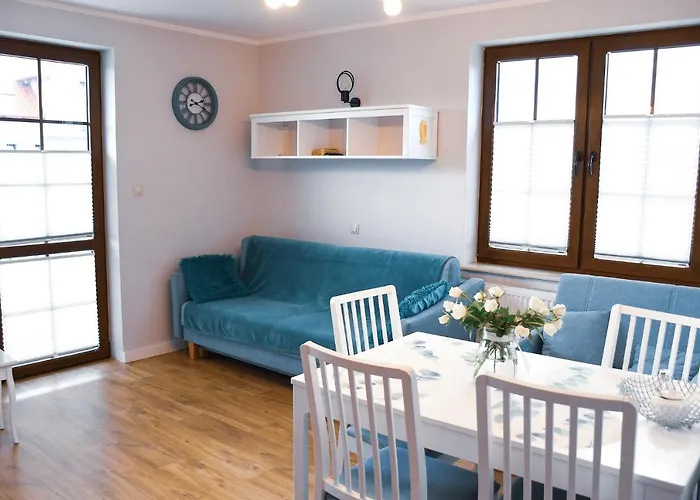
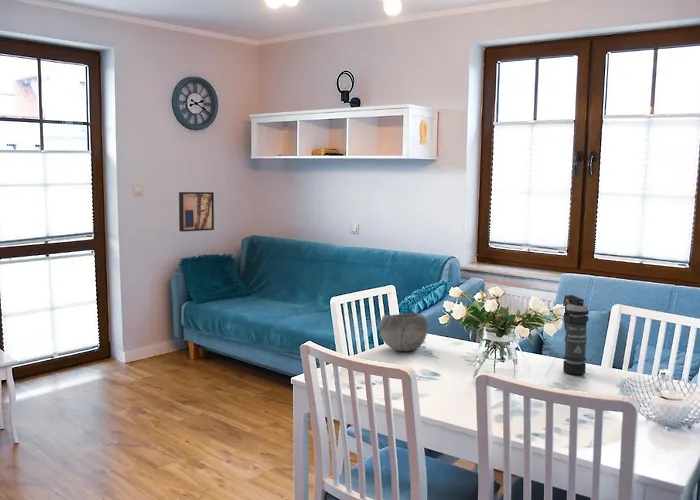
+ smoke grenade [562,294,590,375]
+ bowl [378,312,429,352]
+ wall art [178,191,215,233]
